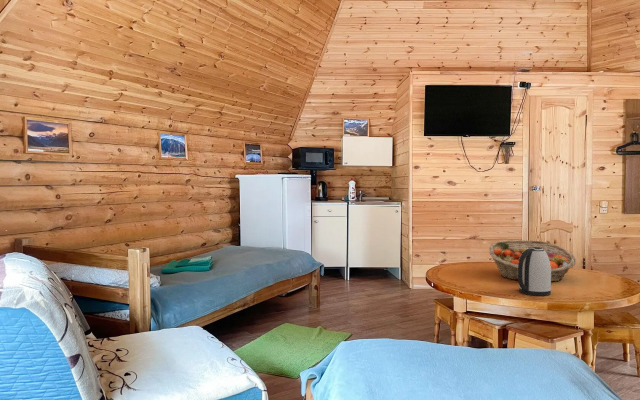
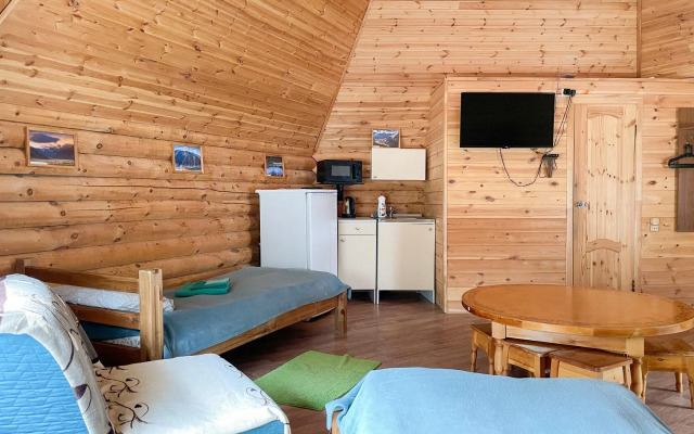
- kettle [517,247,552,297]
- fruit basket [488,239,577,282]
